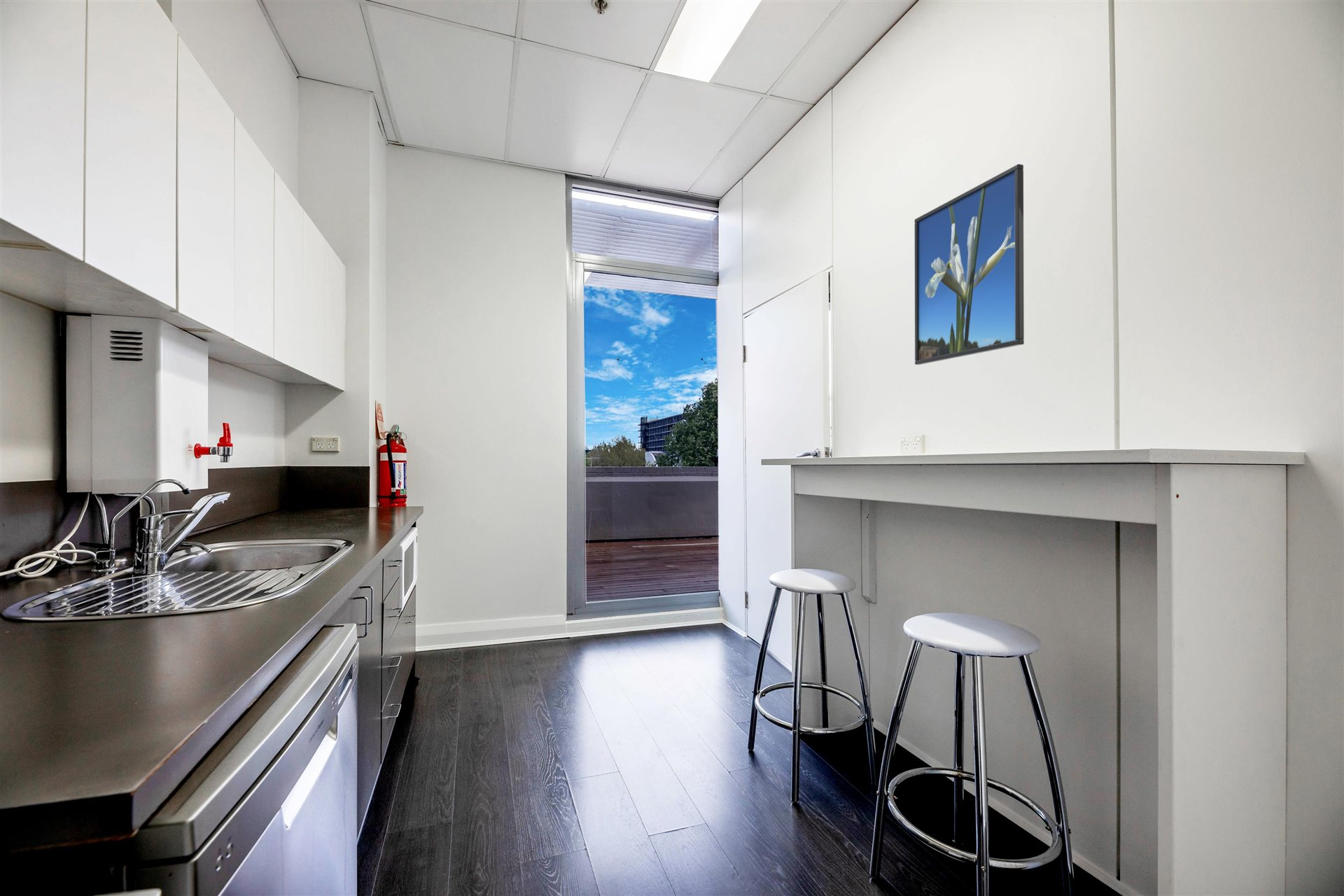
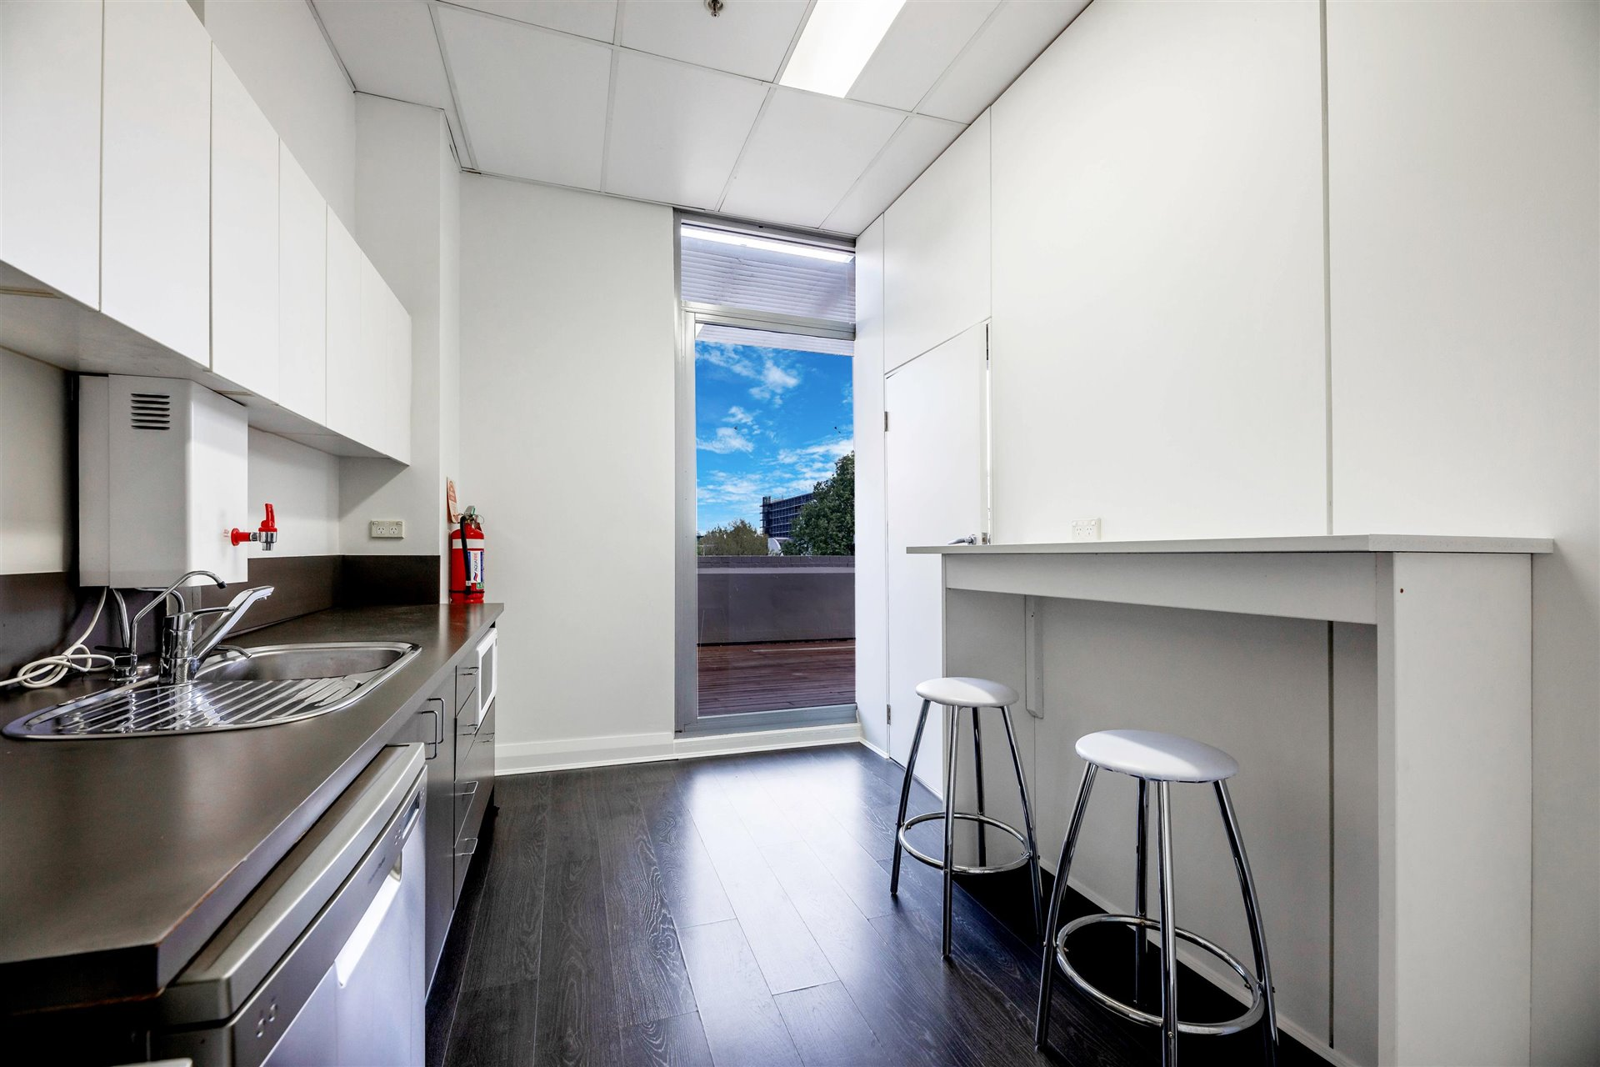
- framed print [914,163,1025,365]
